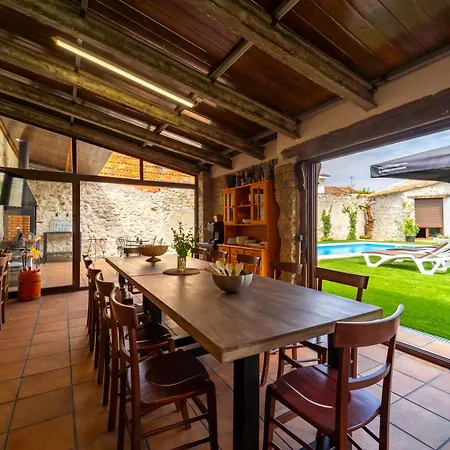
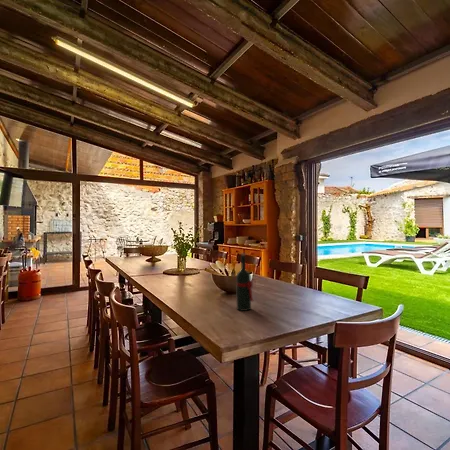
+ wine bottle [235,252,255,312]
